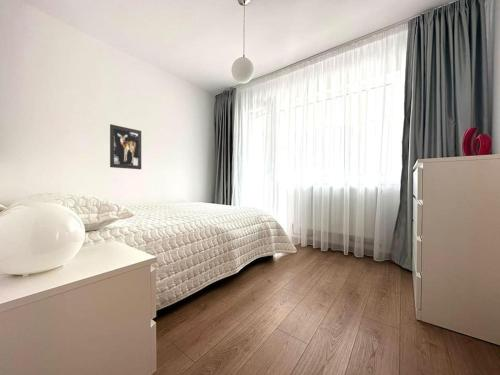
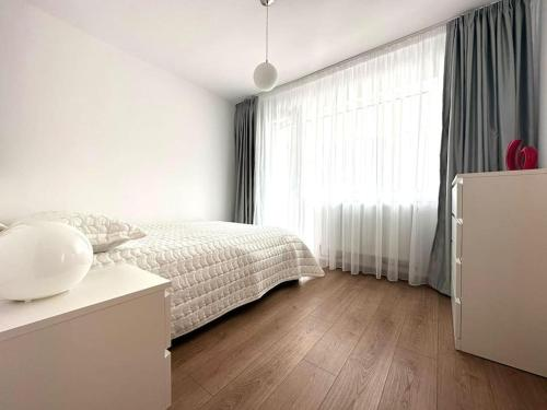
- wall art [109,123,142,170]
